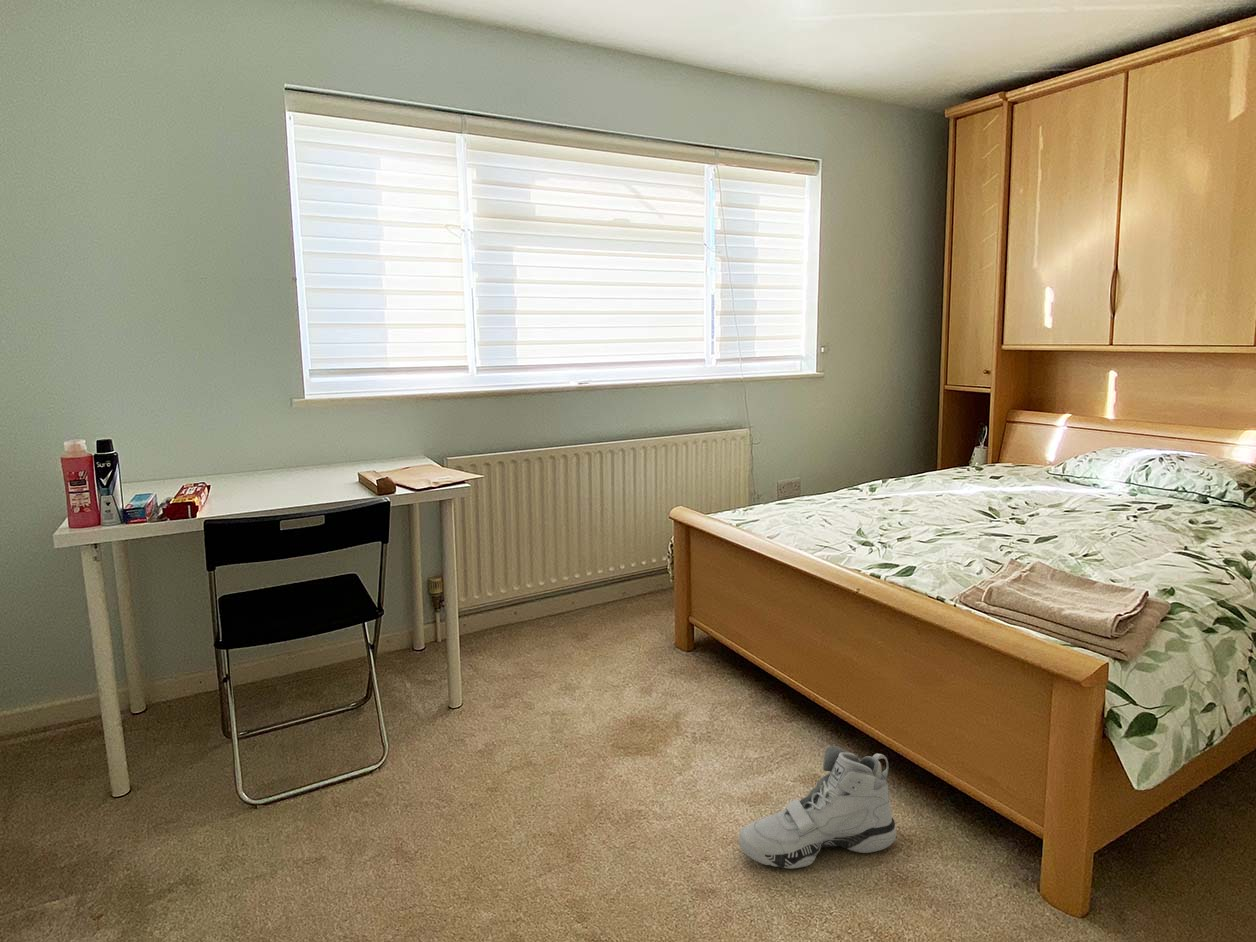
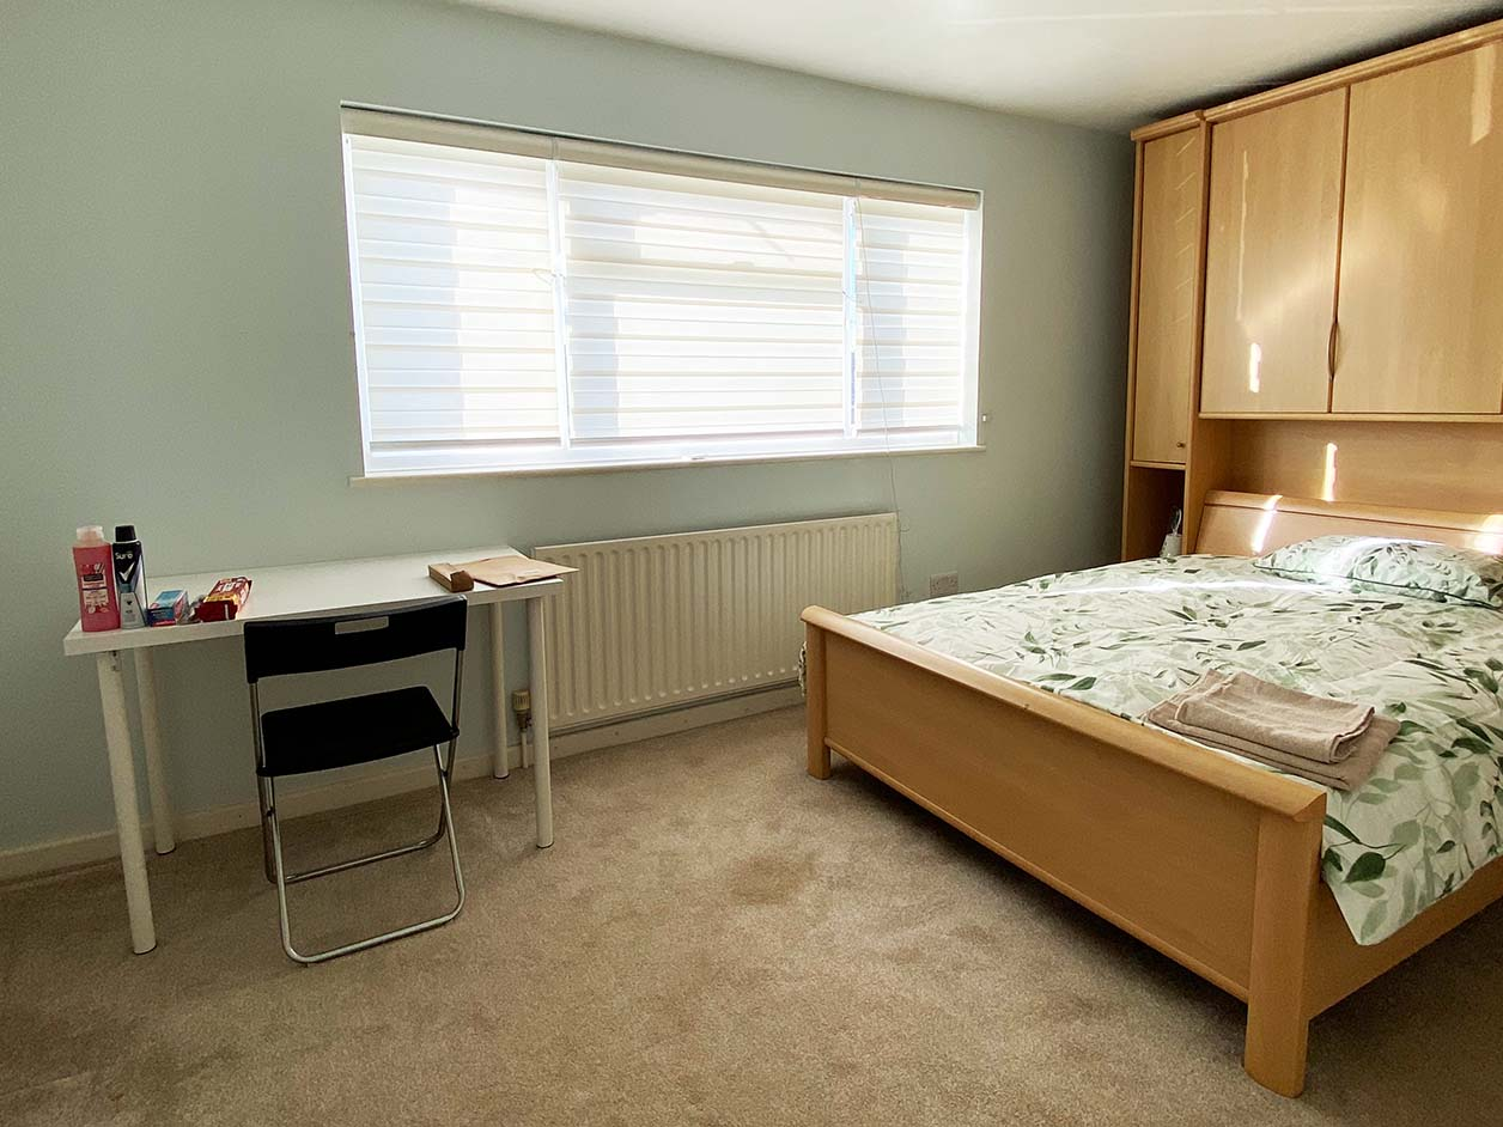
- sneaker [738,745,897,870]
